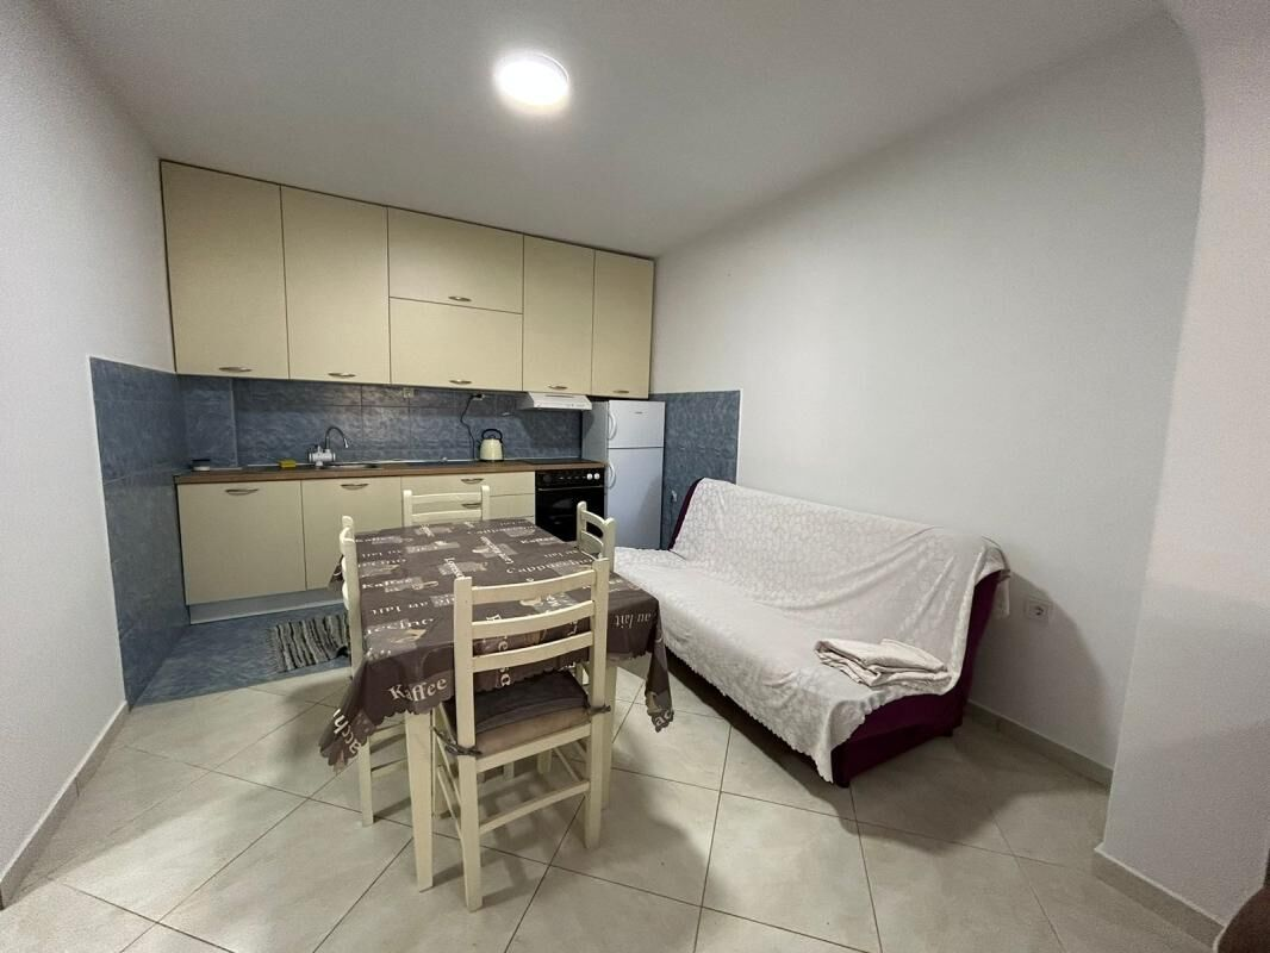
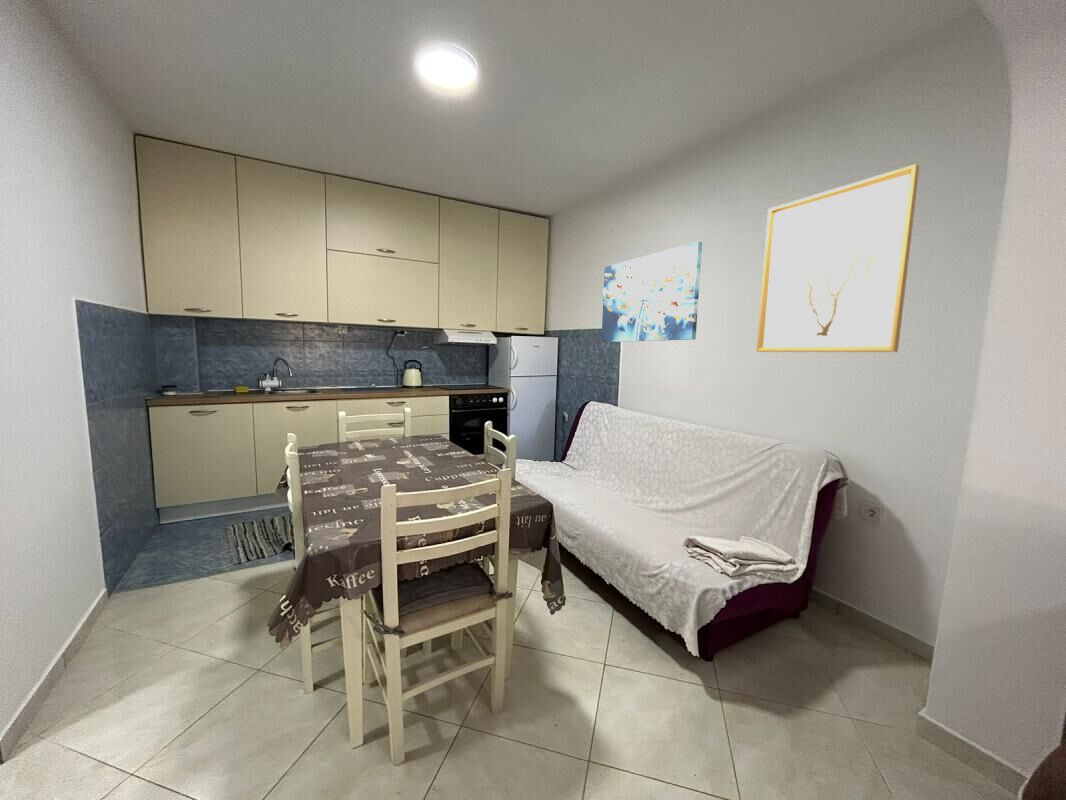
+ wall art [756,163,921,353]
+ wall art [600,241,703,343]
